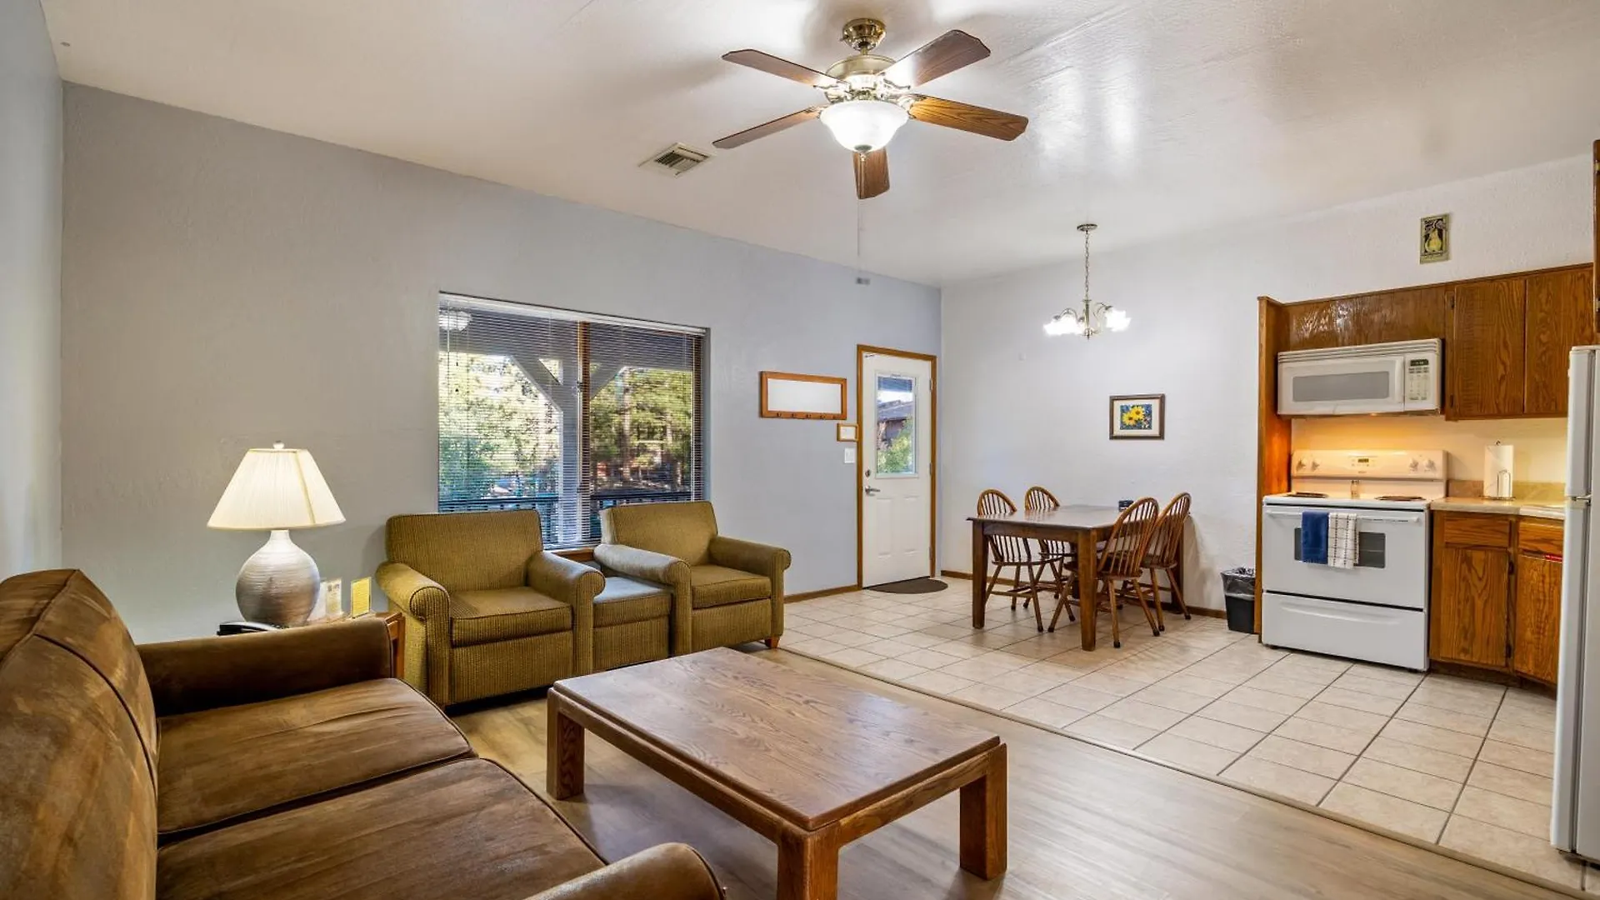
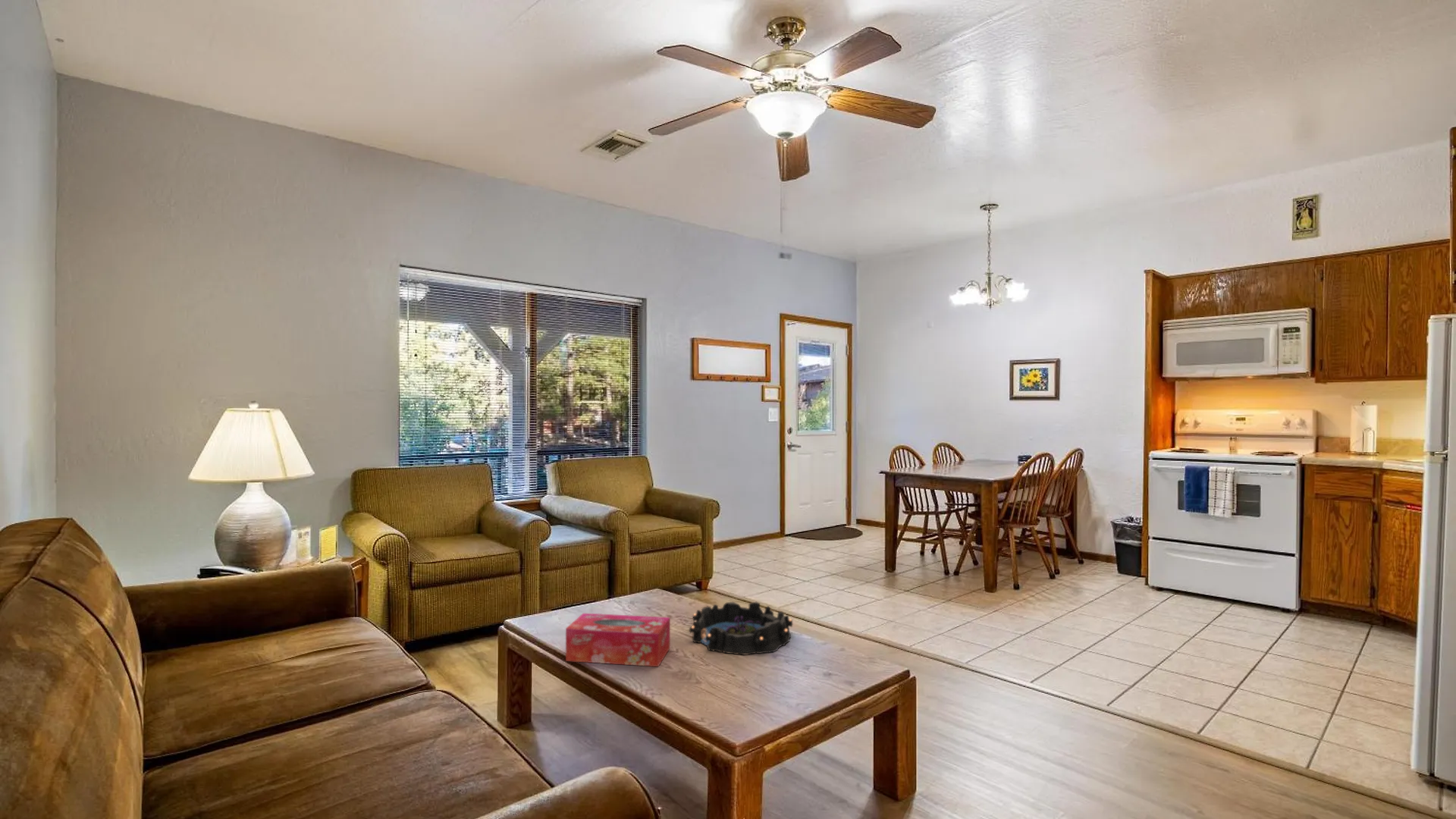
+ decorative bowl [689,601,793,656]
+ tissue box [565,612,671,667]
